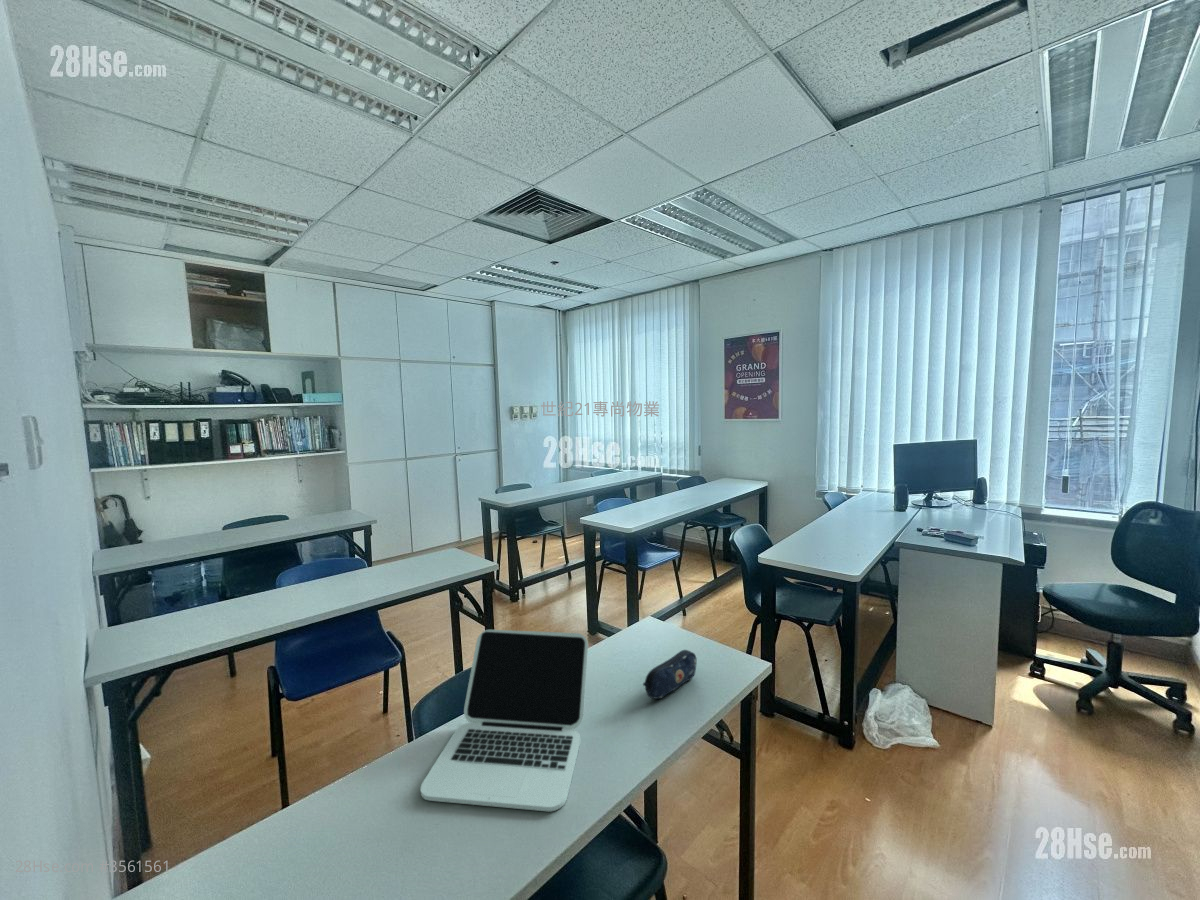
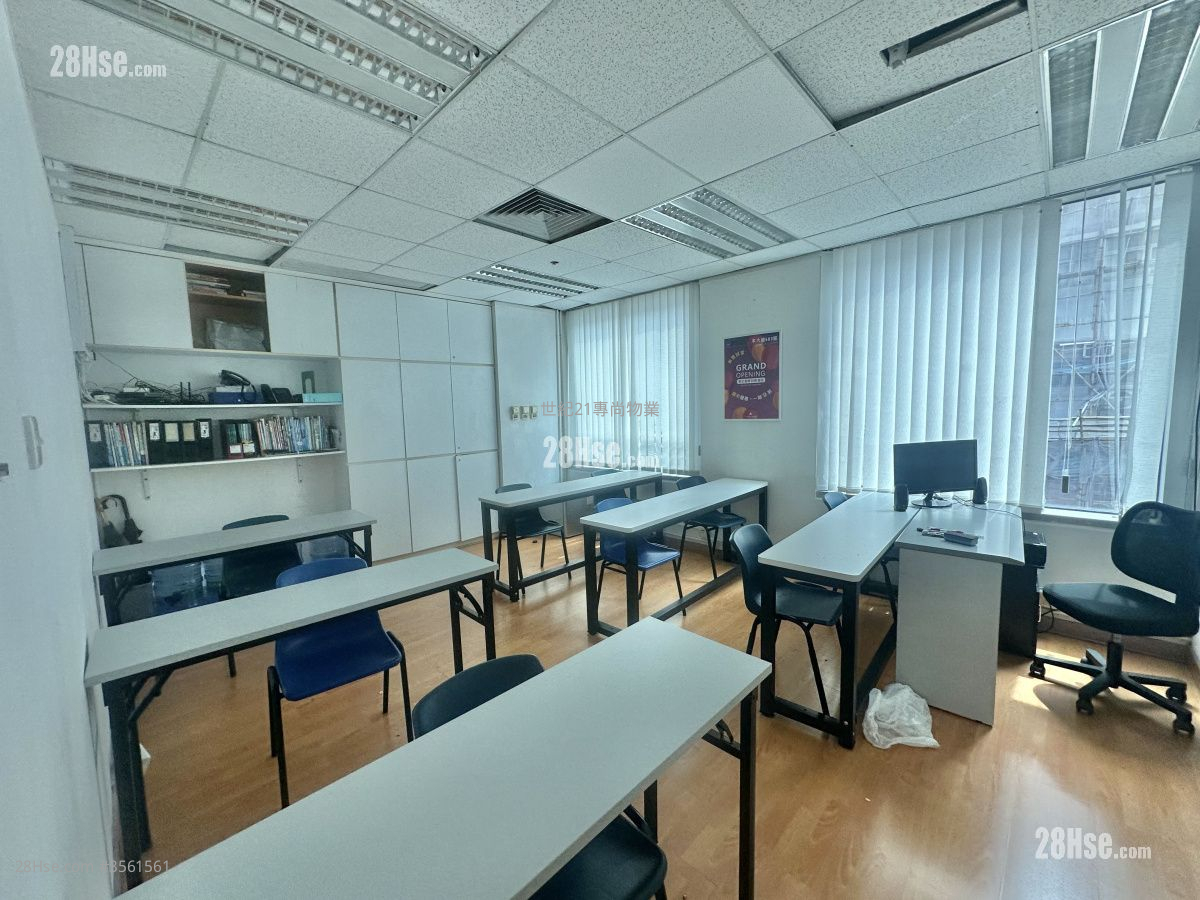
- laptop [420,629,589,812]
- pencil case [642,649,698,700]
